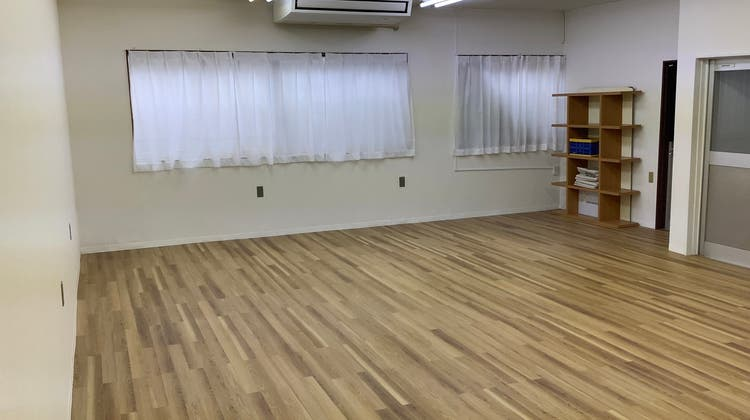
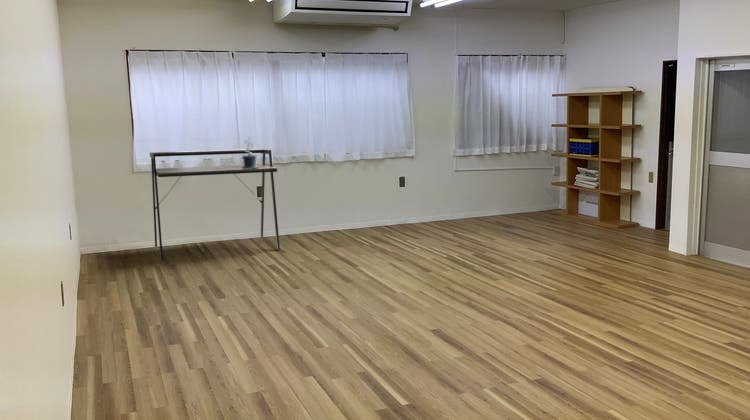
+ desk [149,148,281,261]
+ potted plant [241,137,261,169]
